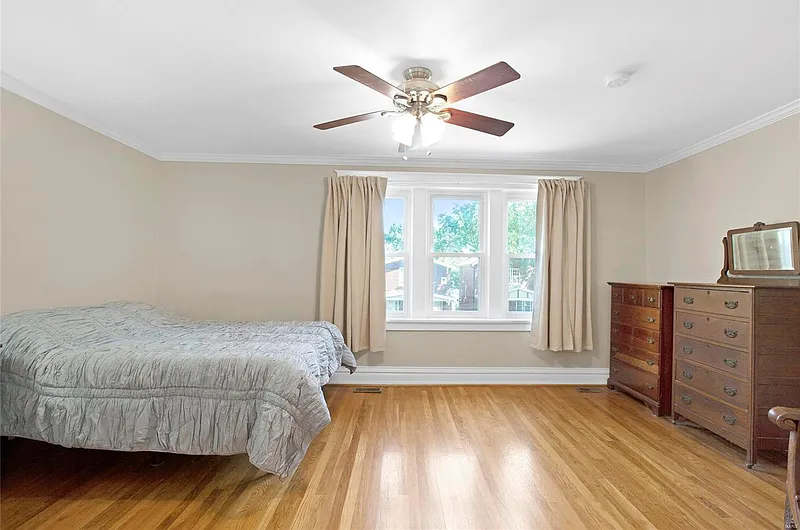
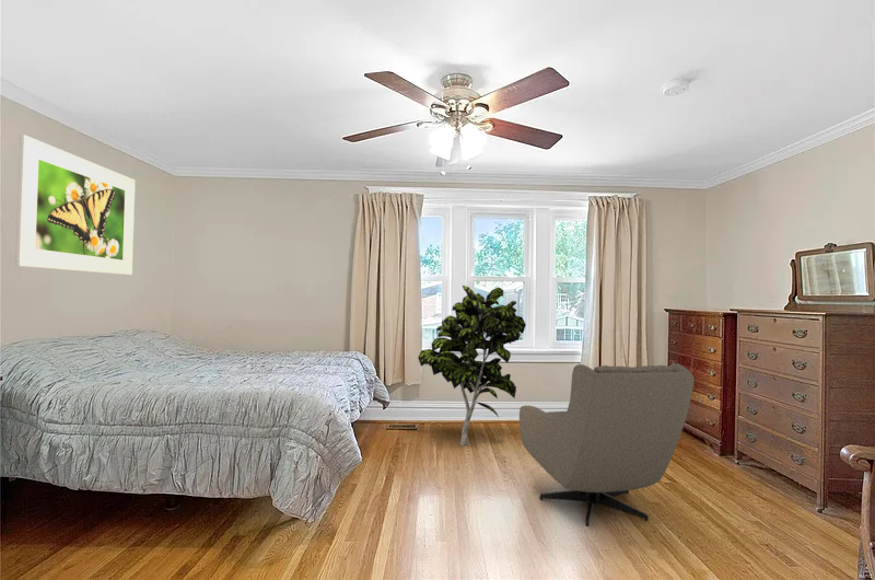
+ armchair [518,362,695,527]
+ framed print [14,134,136,276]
+ indoor plant [417,285,527,446]
